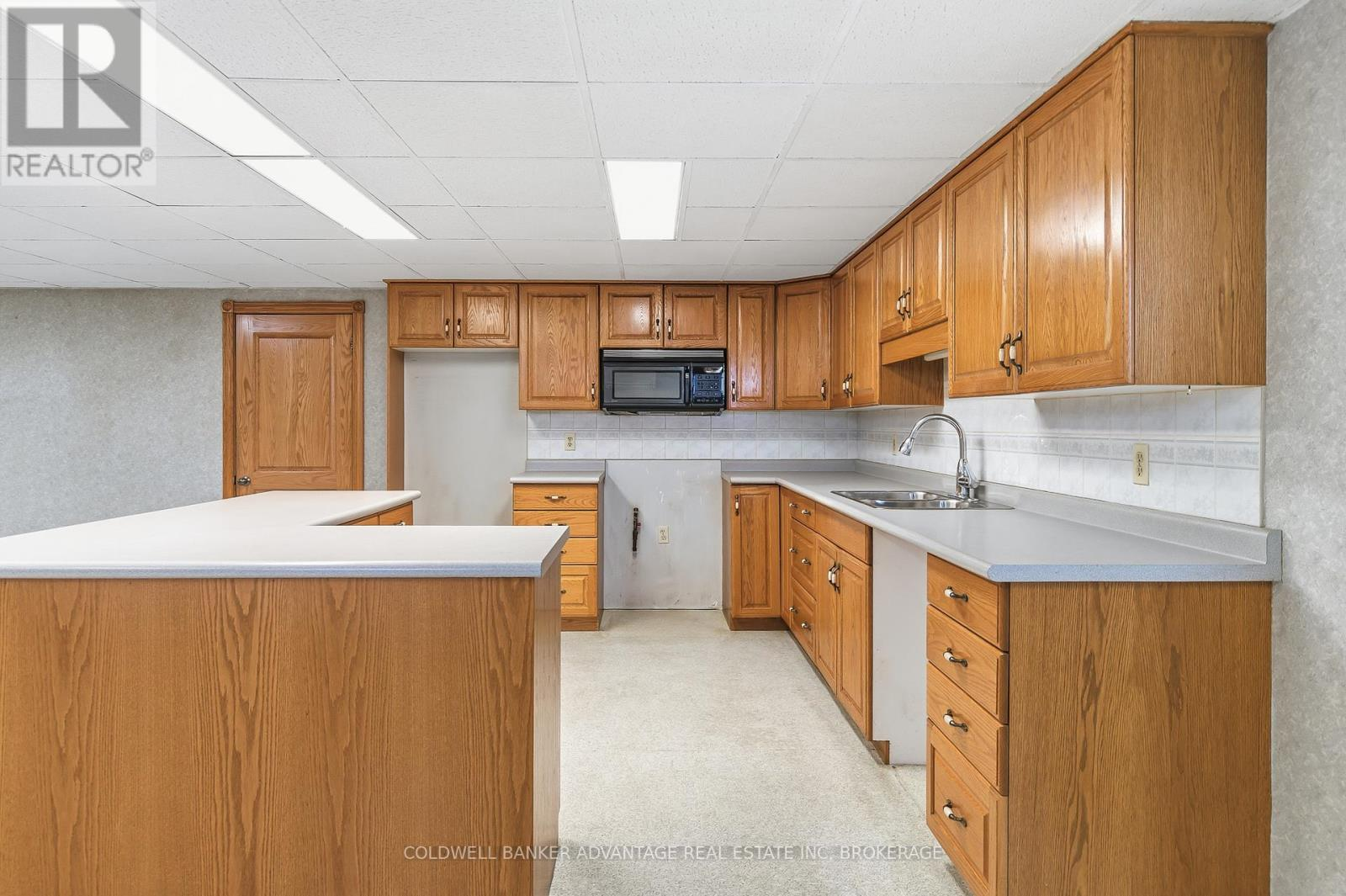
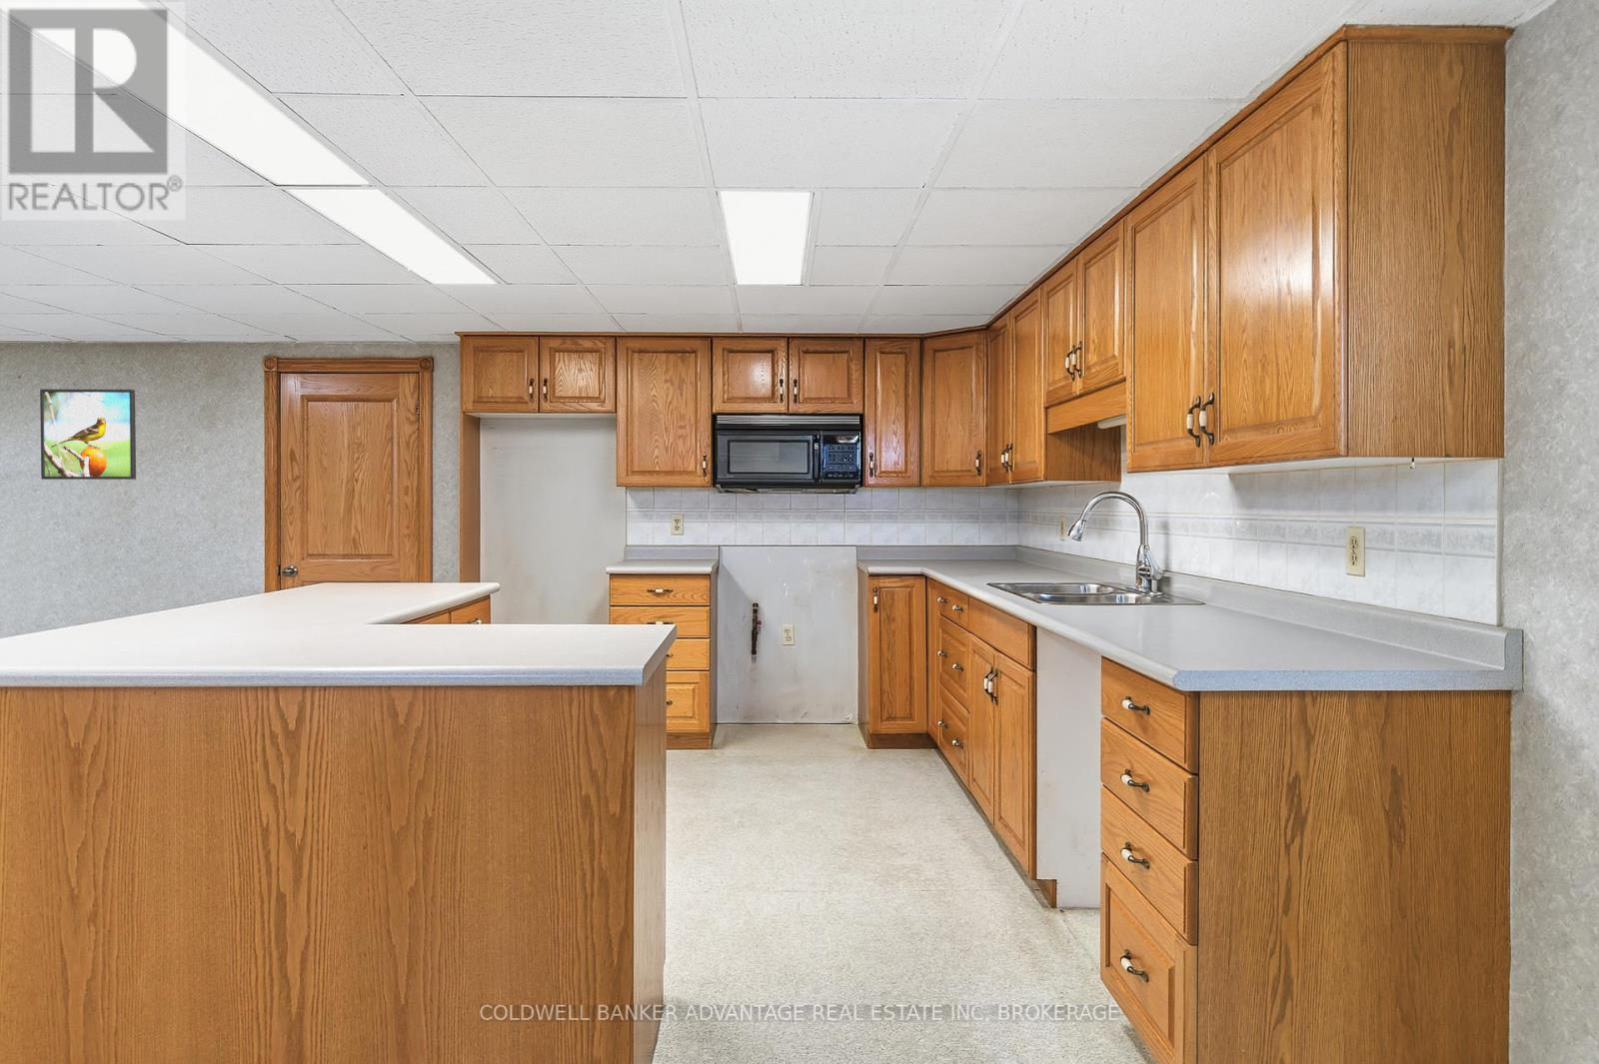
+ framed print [39,388,137,481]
